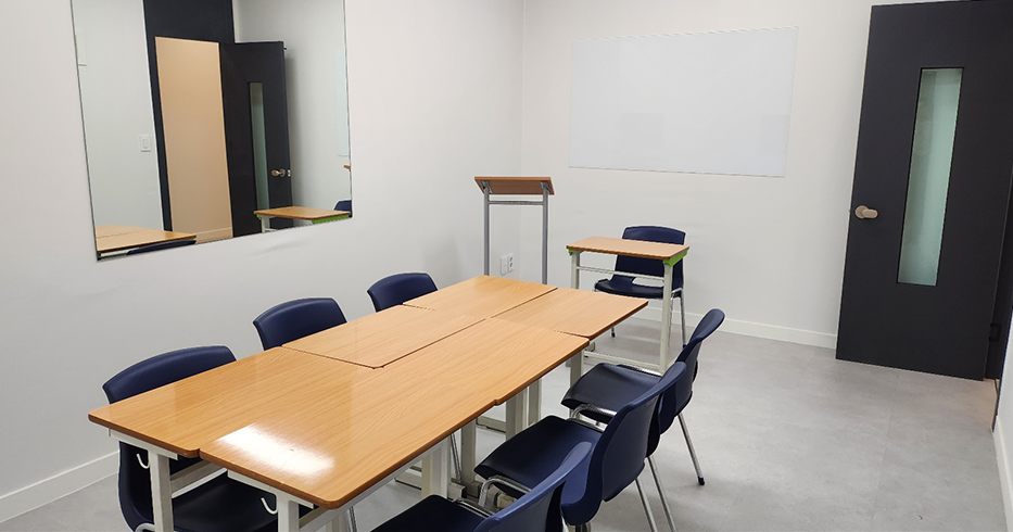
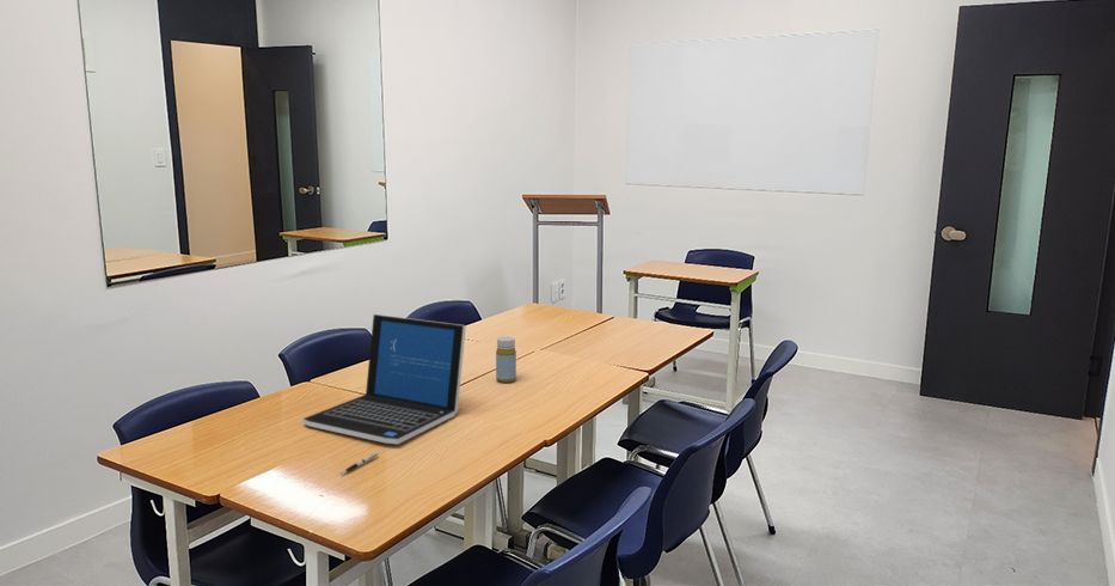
+ pen [341,451,380,475]
+ bottle [495,336,517,384]
+ laptop [302,313,467,445]
